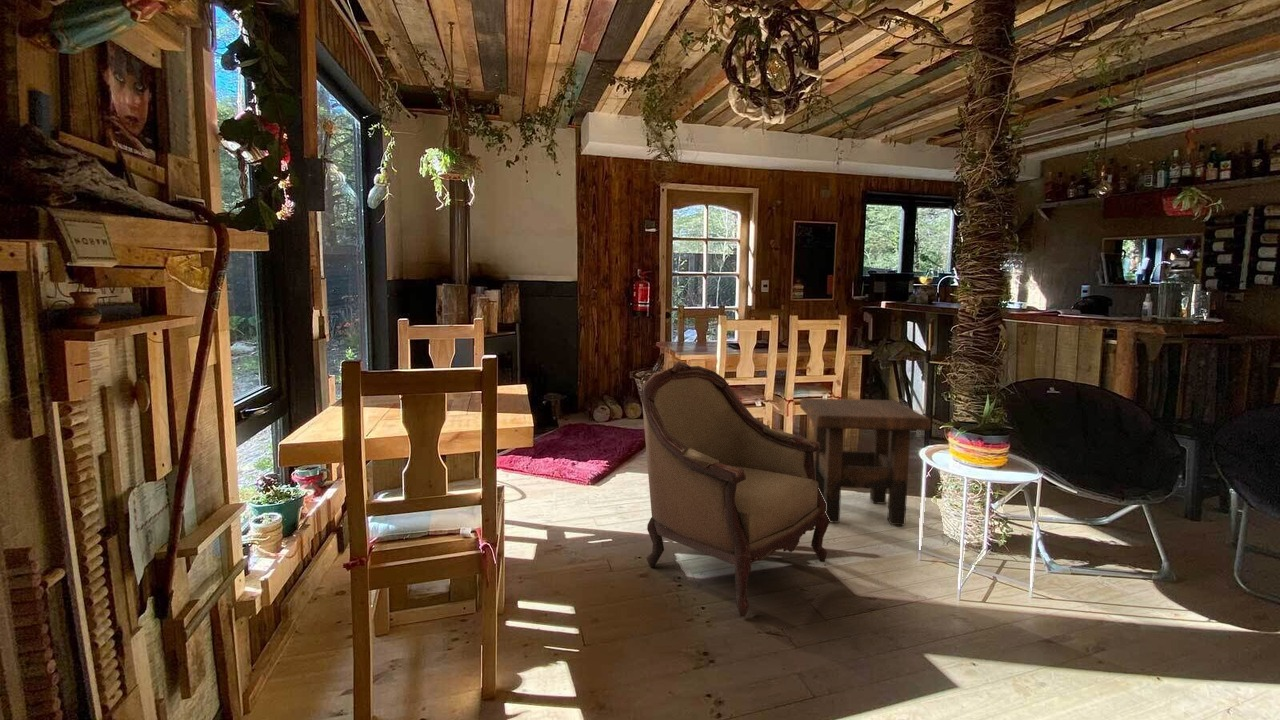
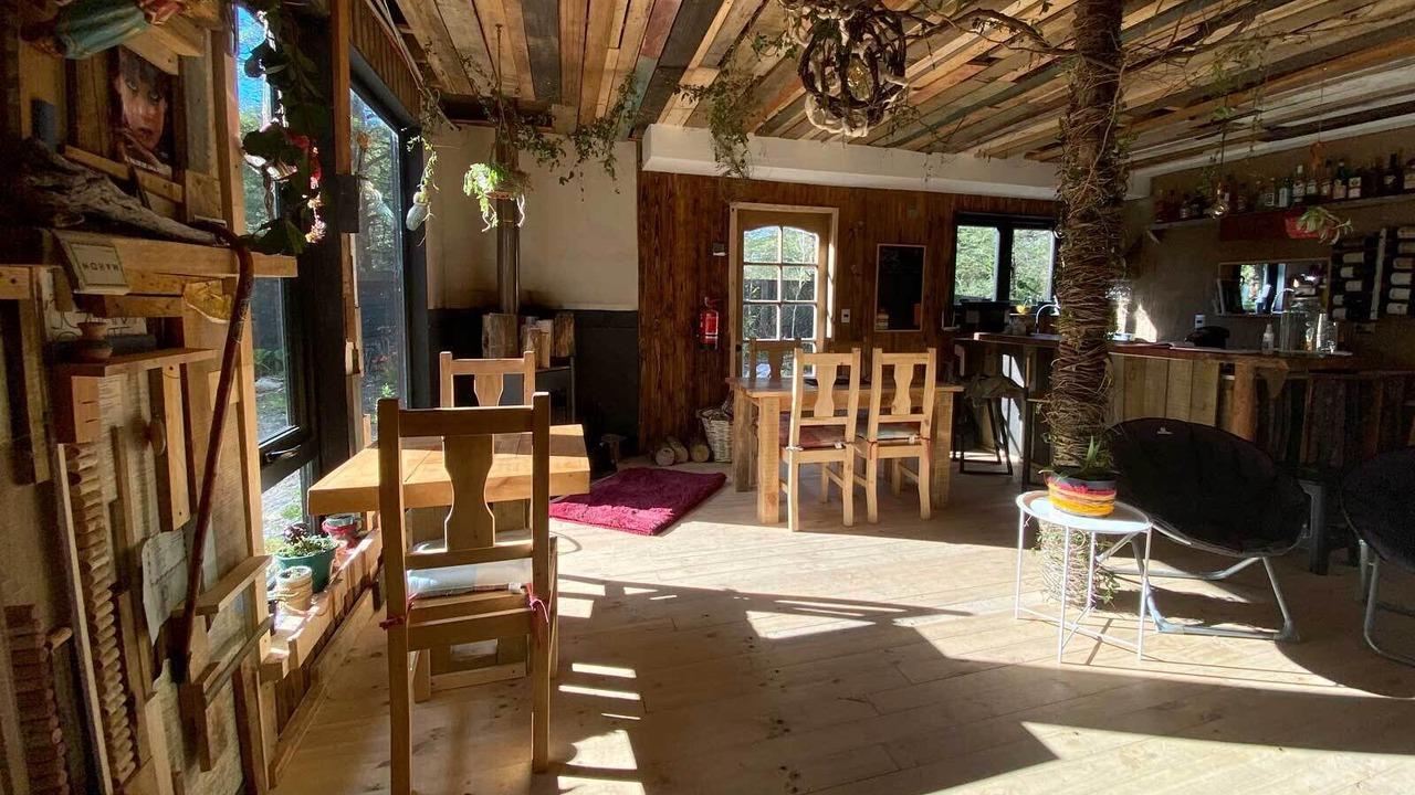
- armchair [640,360,831,617]
- side table [799,397,932,526]
